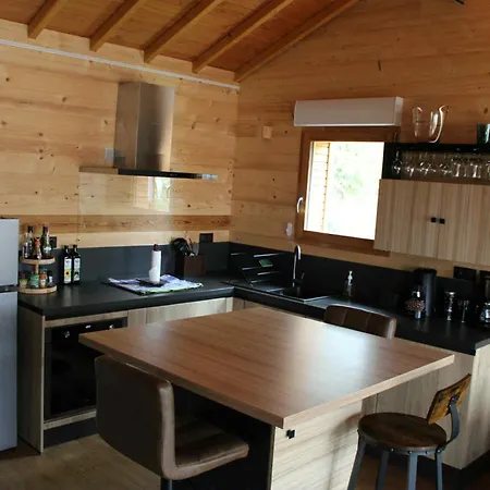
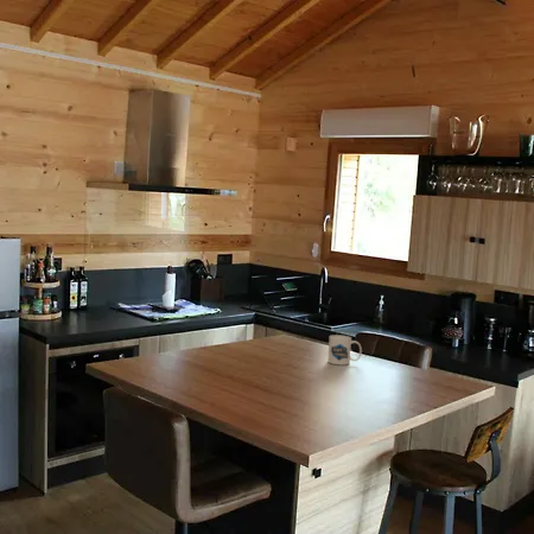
+ mug [326,333,363,367]
